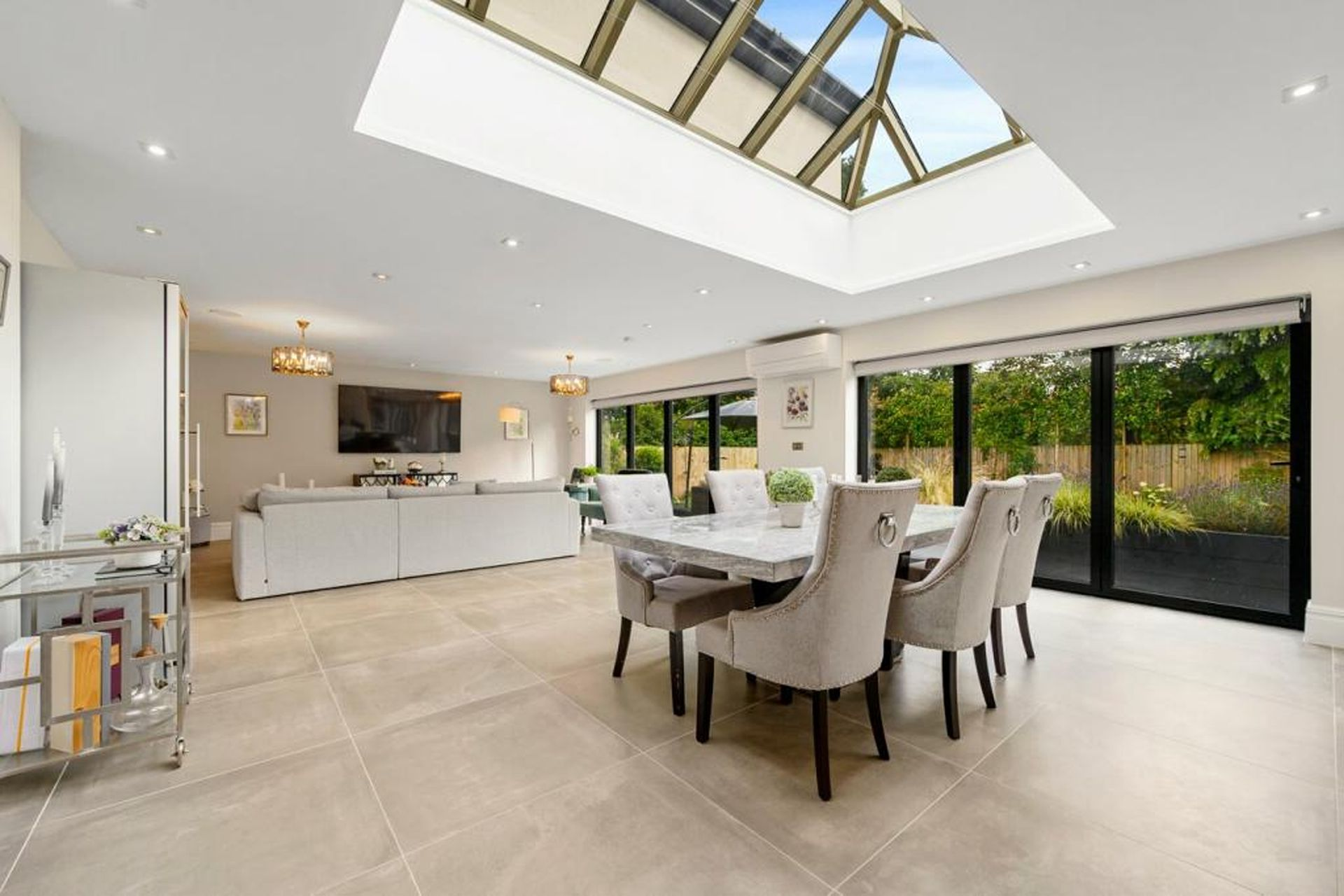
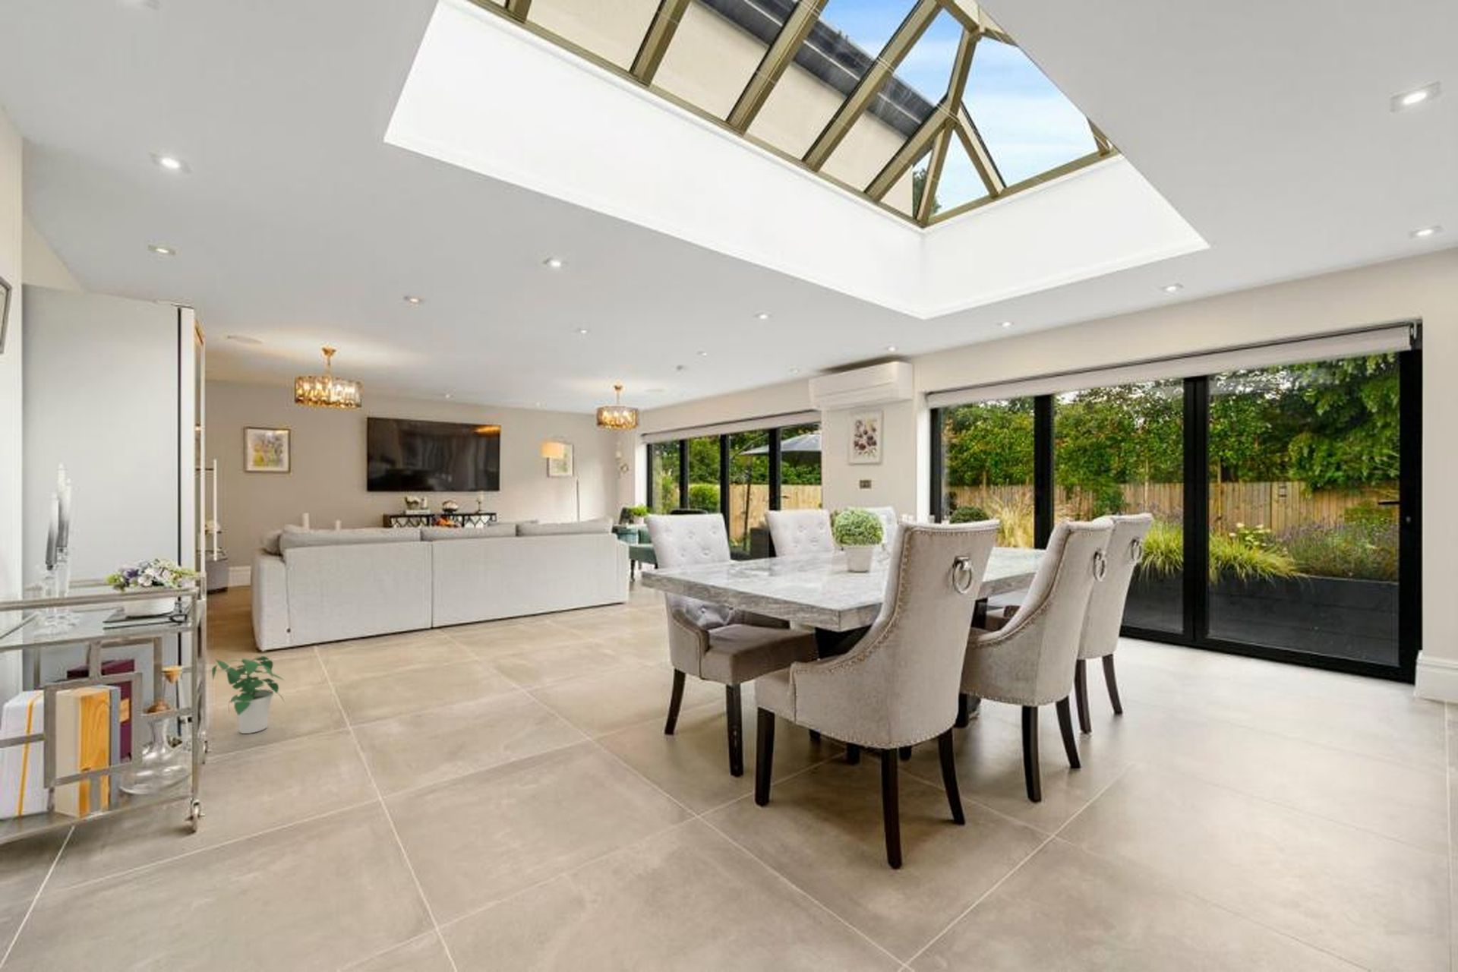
+ potted plant [212,655,286,734]
